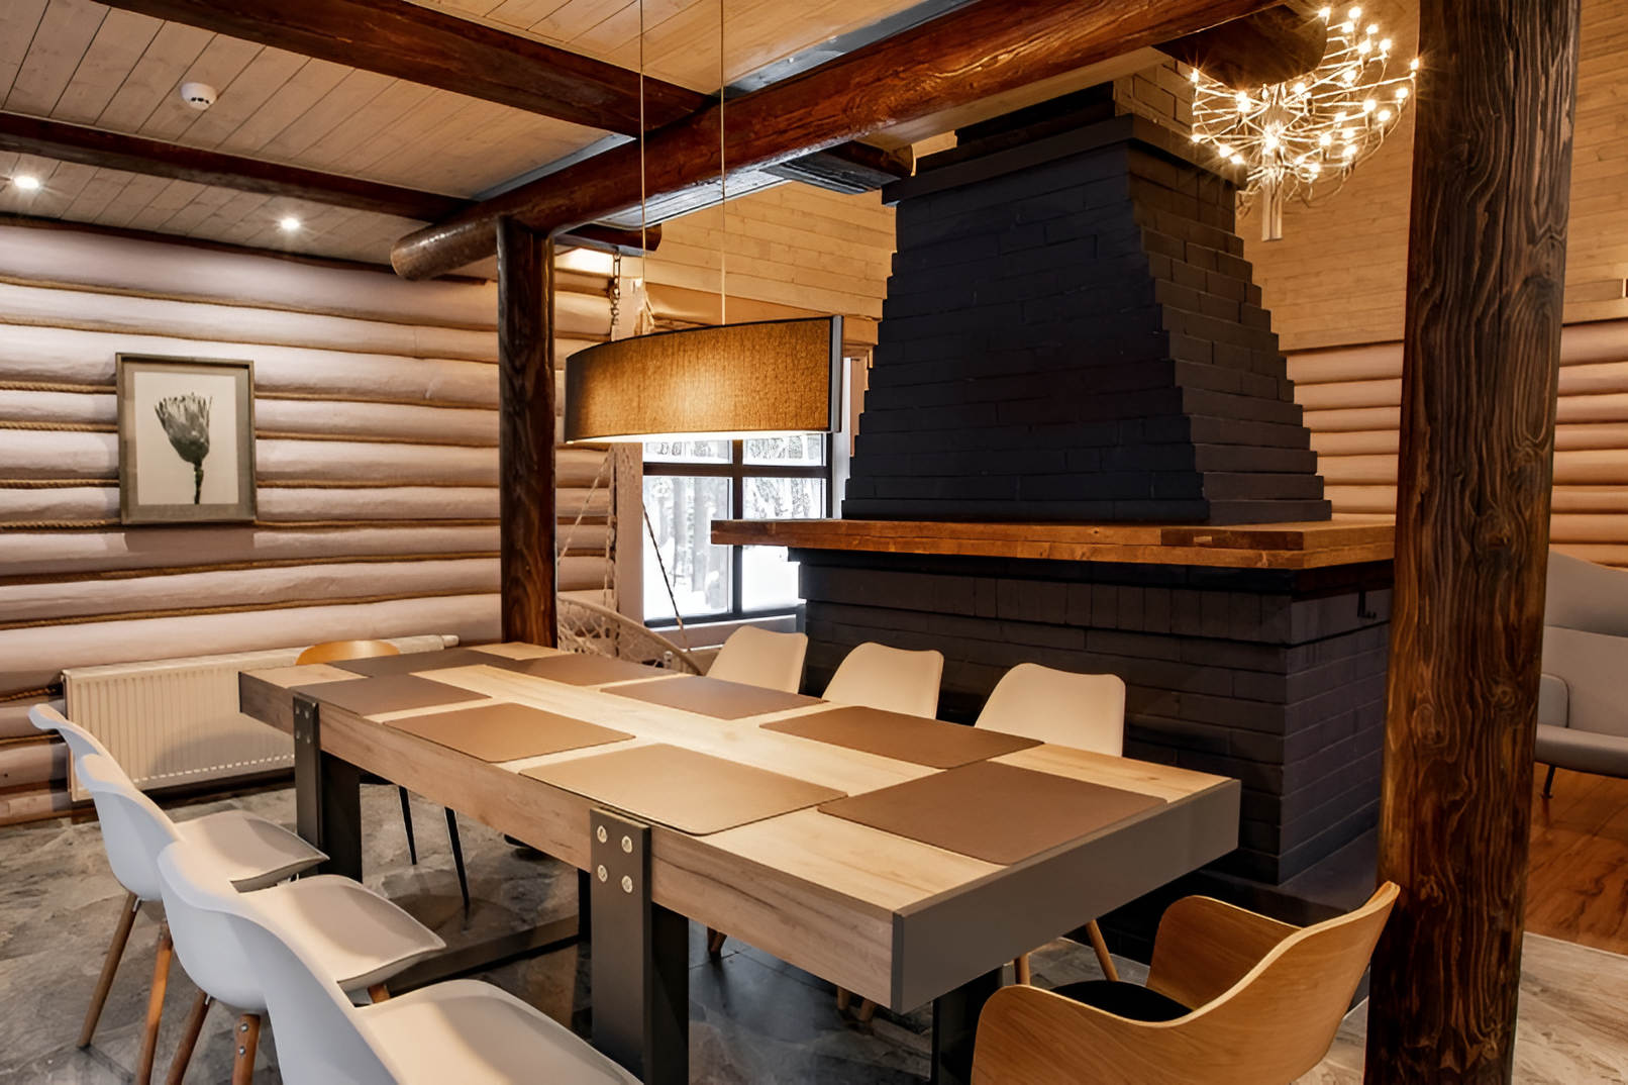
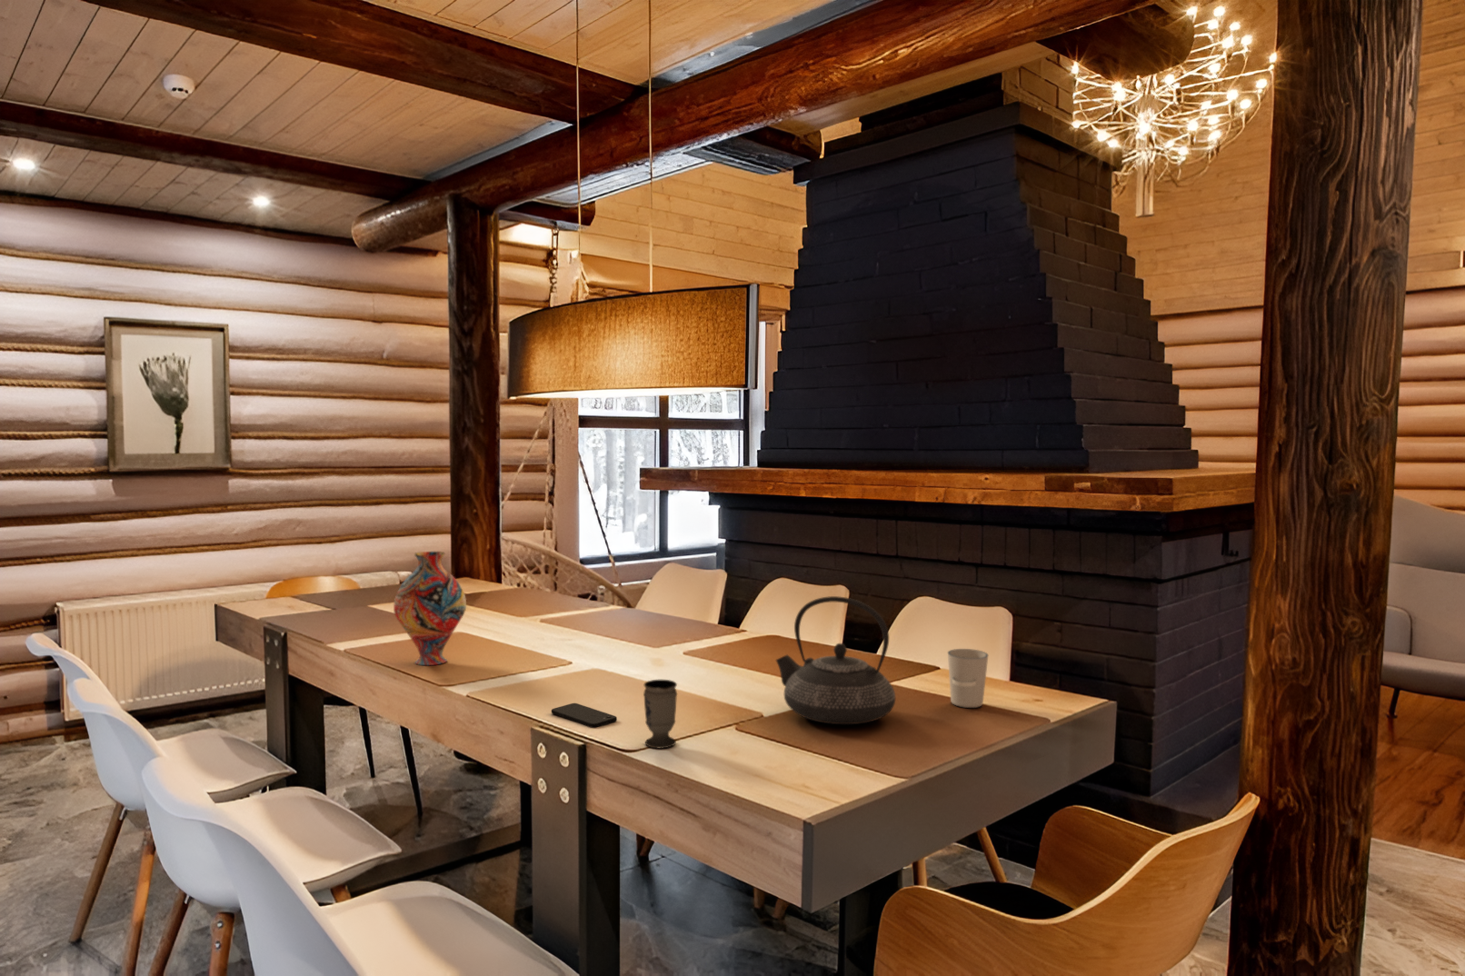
+ vase [392,551,467,667]
+ cup [947,648,989,709]
+ smartphone [551,703,618,728]
+ cup [643,679,677,748]
+ teapot [776,595,896,725]
